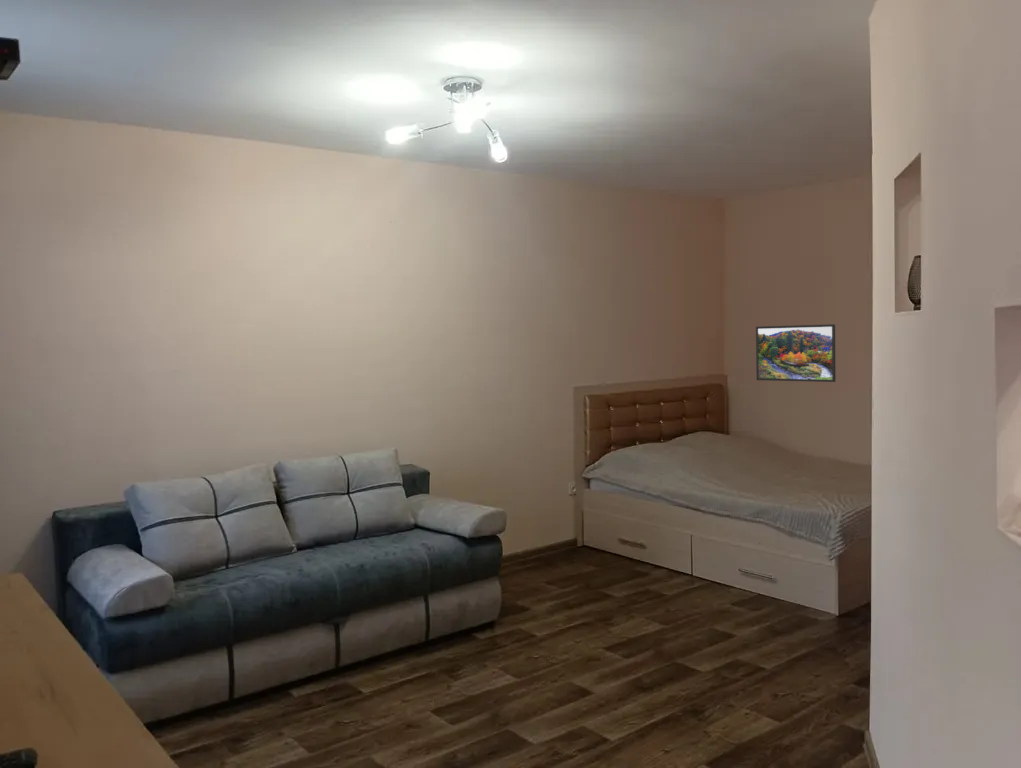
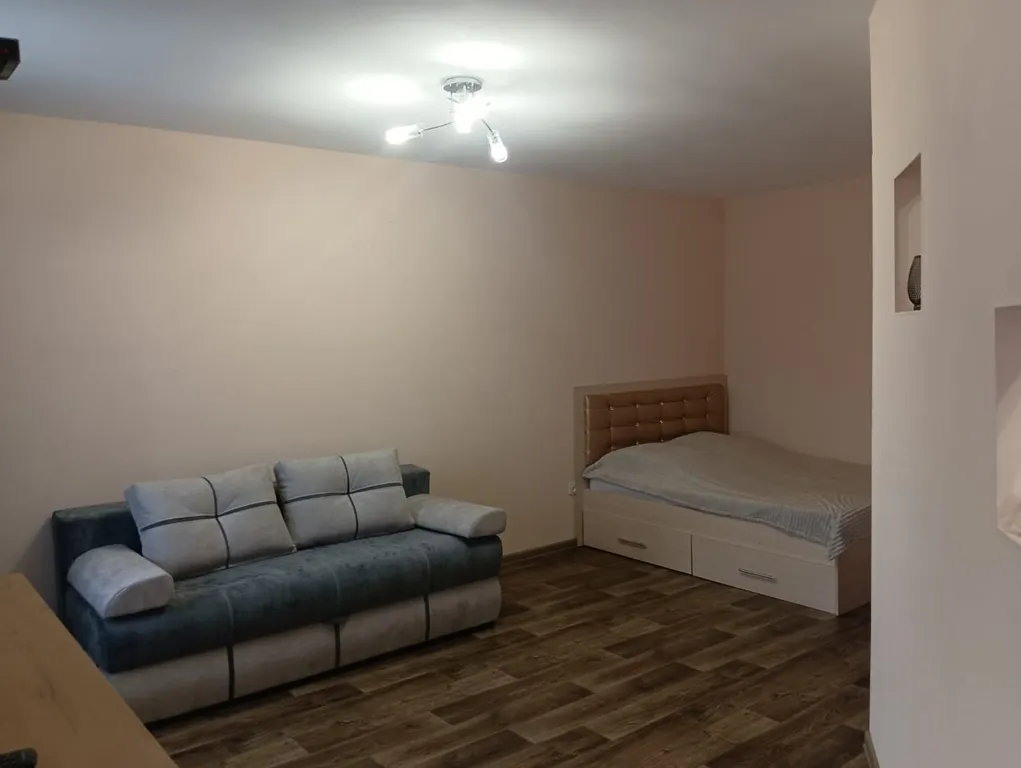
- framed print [755,323,837,383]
